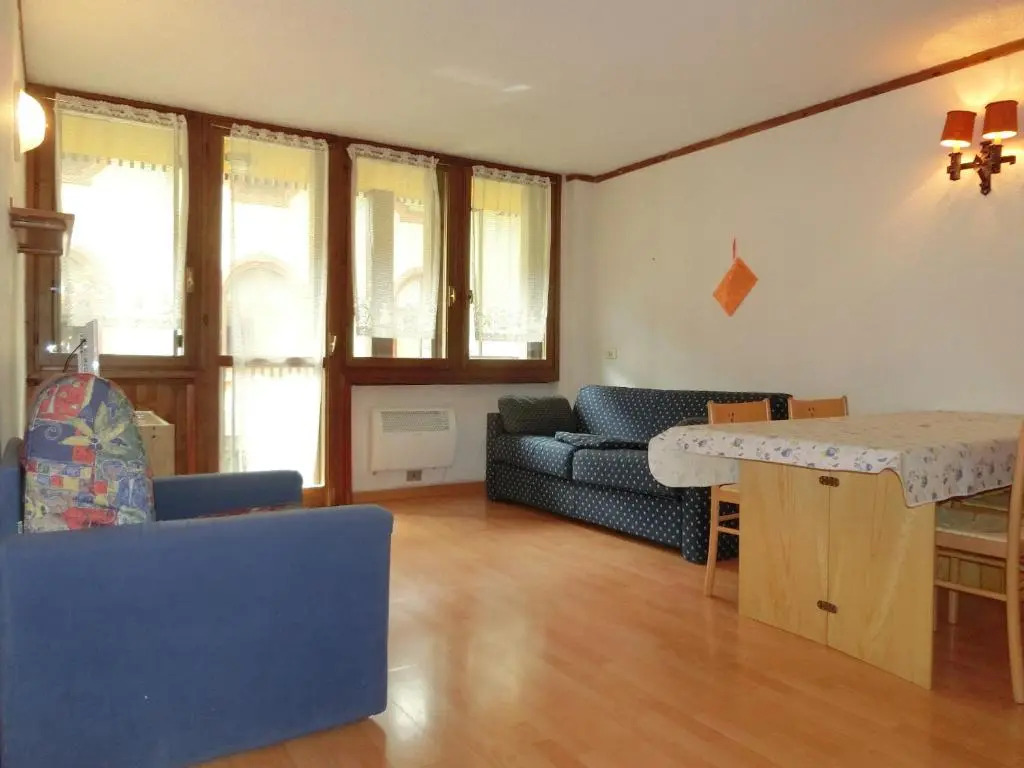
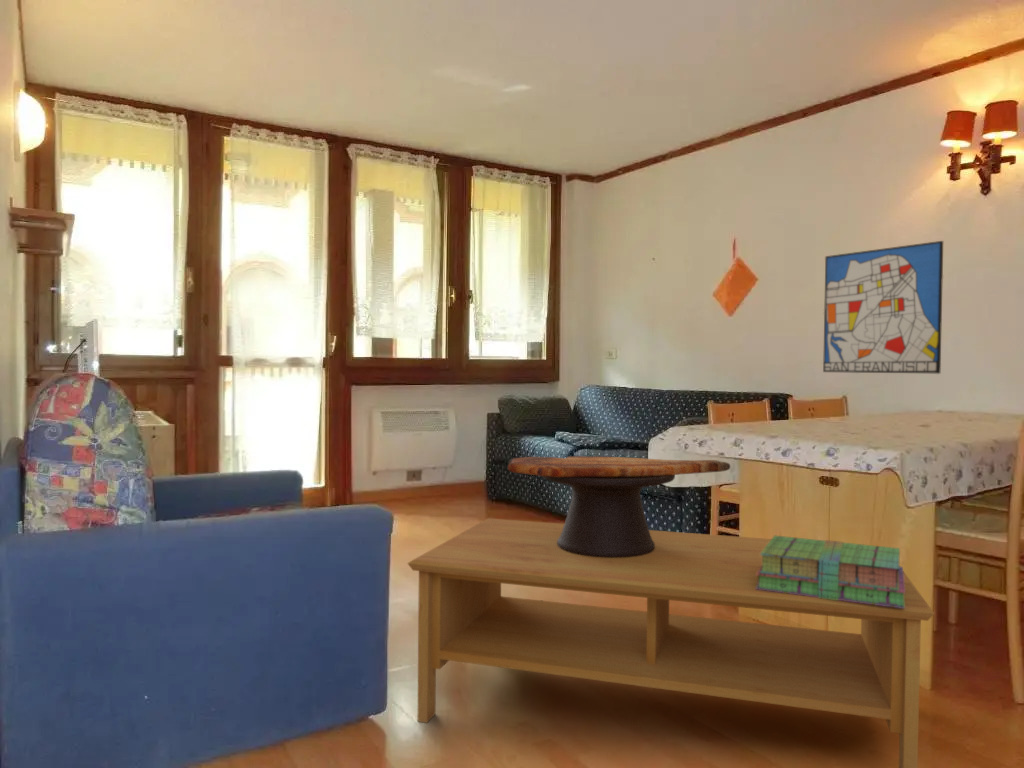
+ stack of books [756,535,905,608]
+ coffee table [407,517,936,768]
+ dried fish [507,455,731,558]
+ wall art [822,240,944,375]
